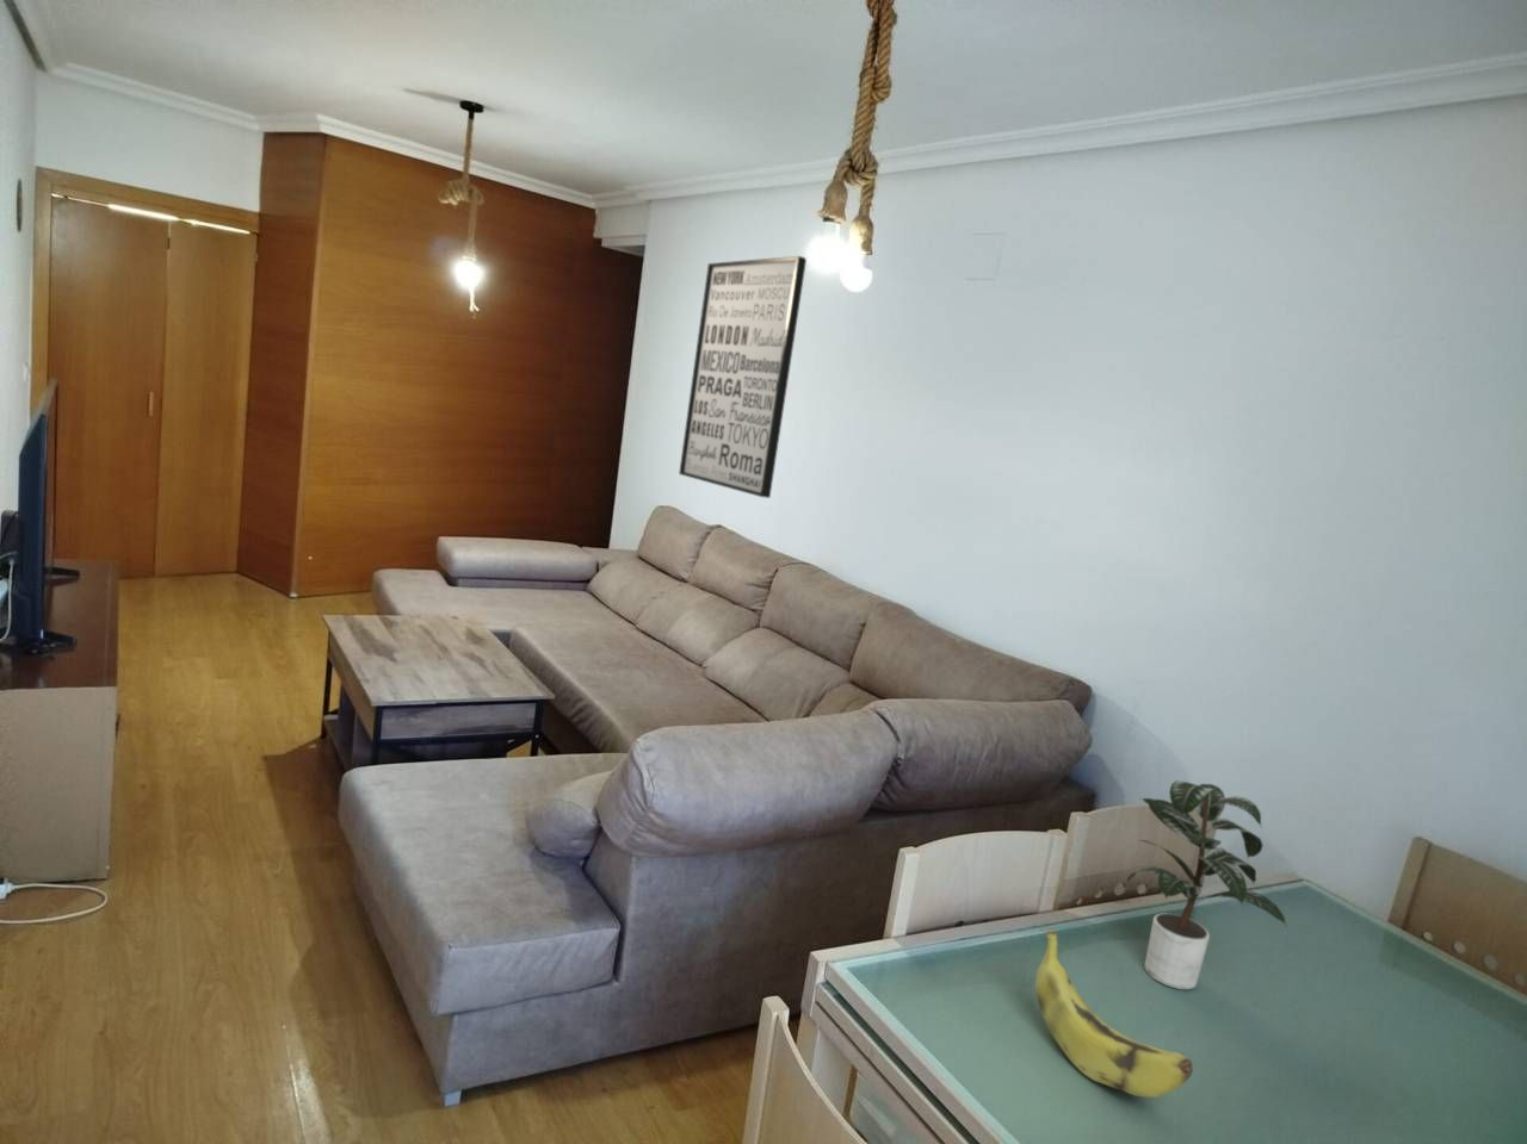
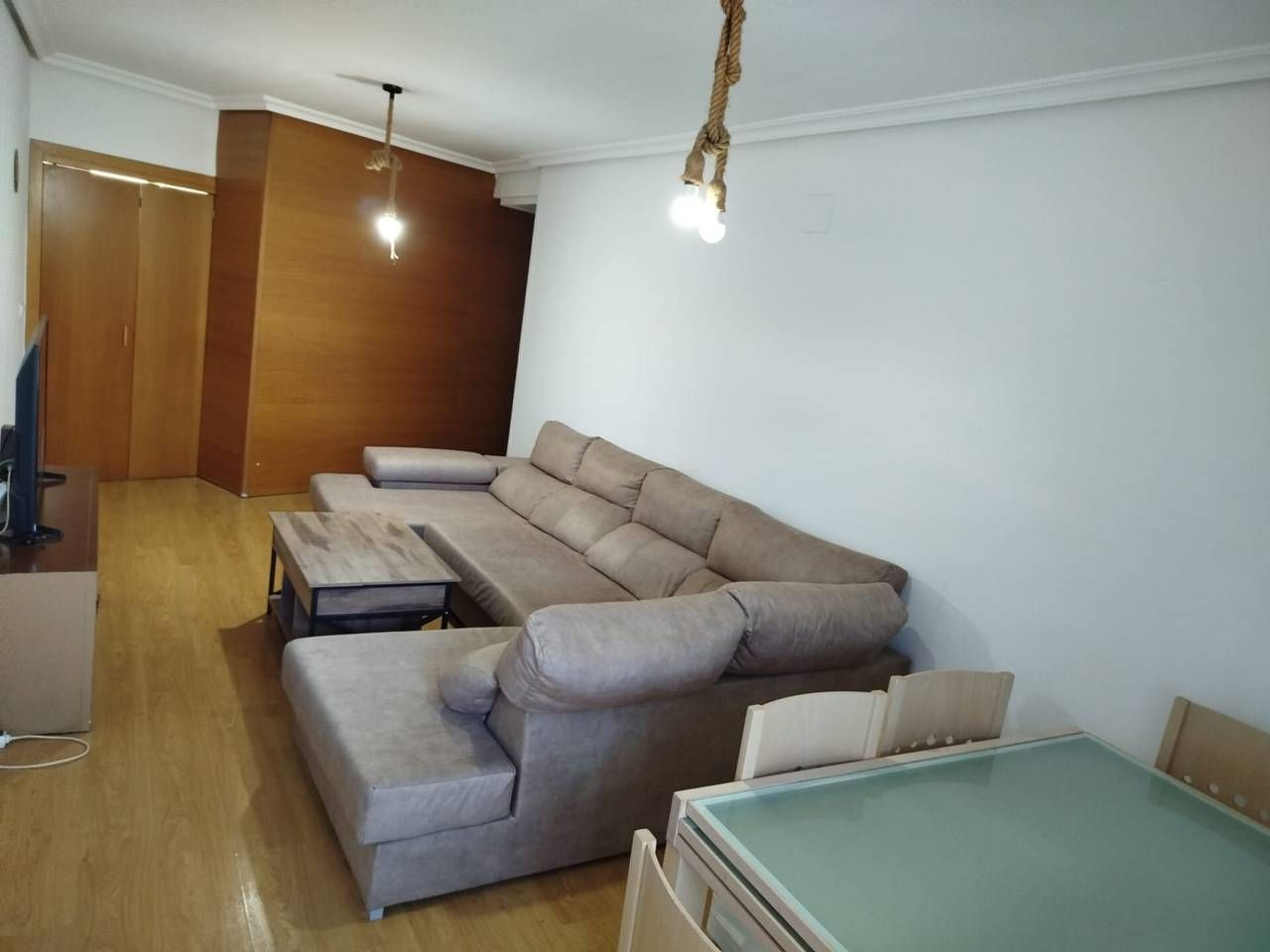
- potted plant [1127,780,1288,990]
- wall art [678,255,808,500]
- banana [1034,929,1194,1098]
